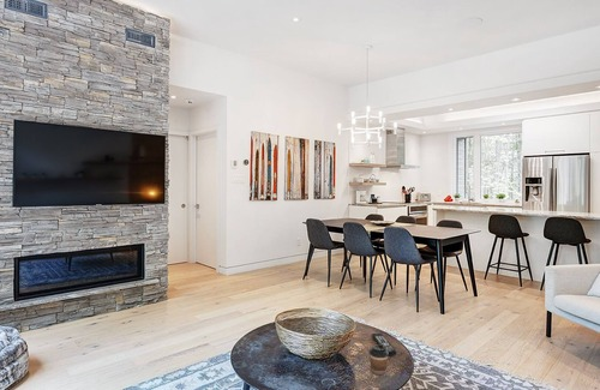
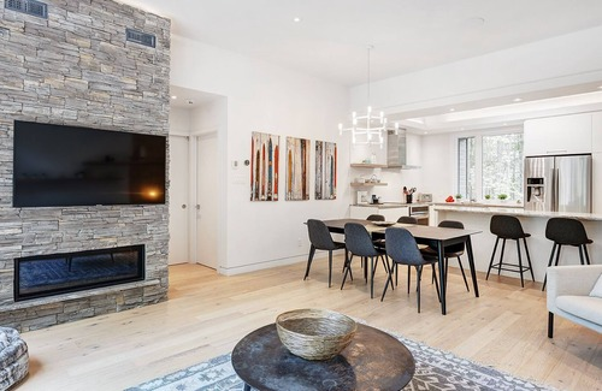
- remote control [371,332,397,356]
- coffee cup [368,344,389,376]
